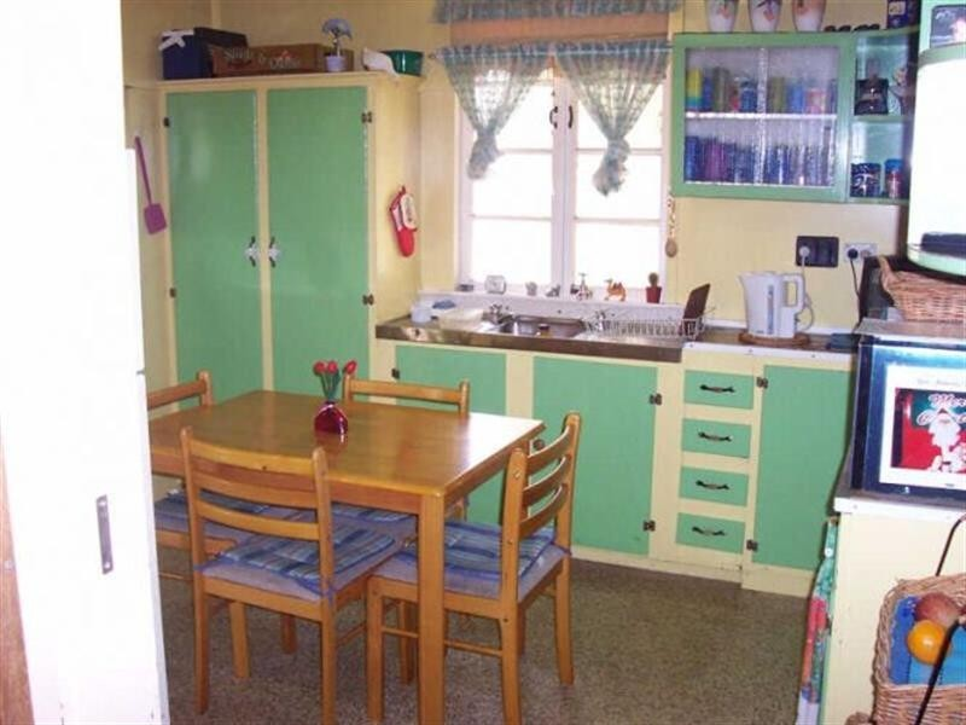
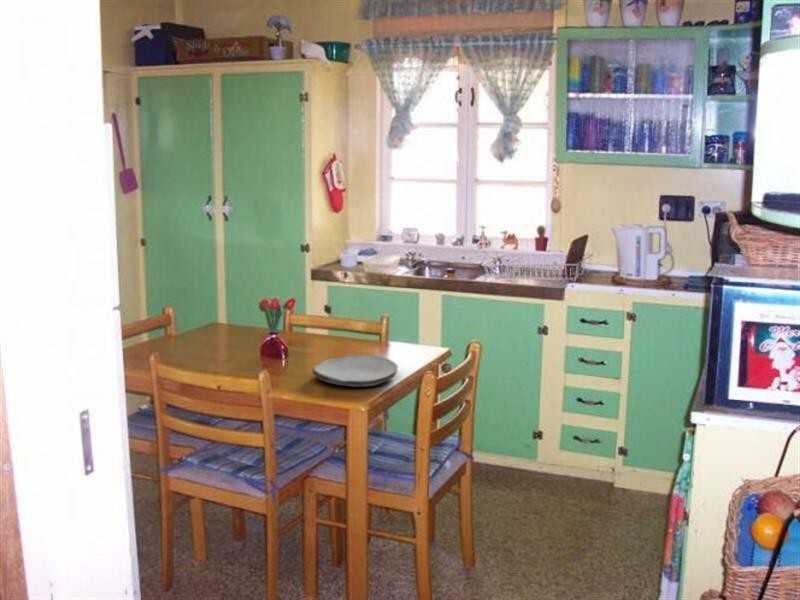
+ plate [312,354,399,387]
